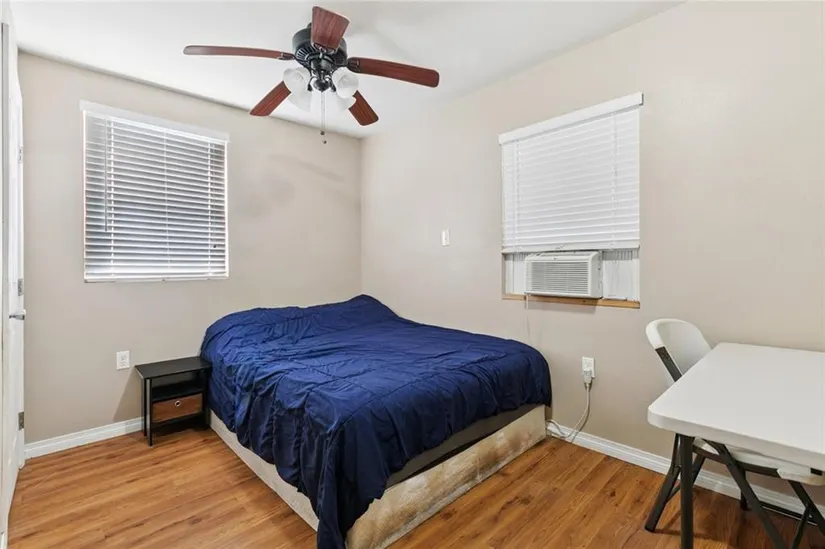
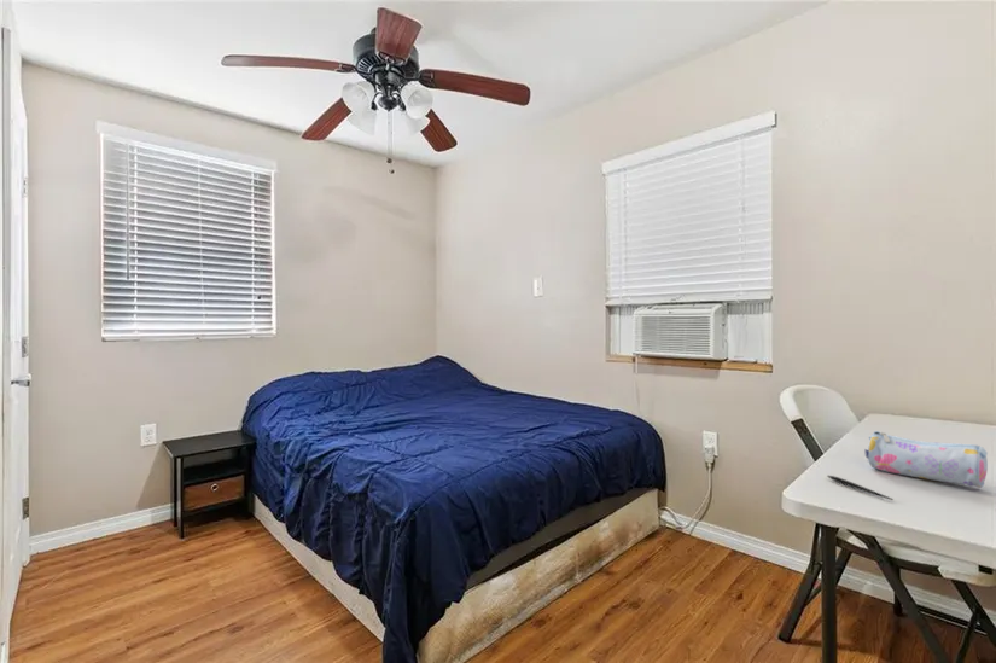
+ pen [826,475,895,501]
+ pencil case [863,430,989,489]
